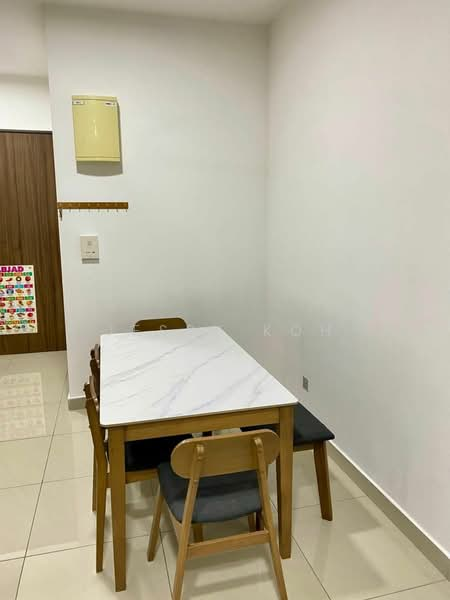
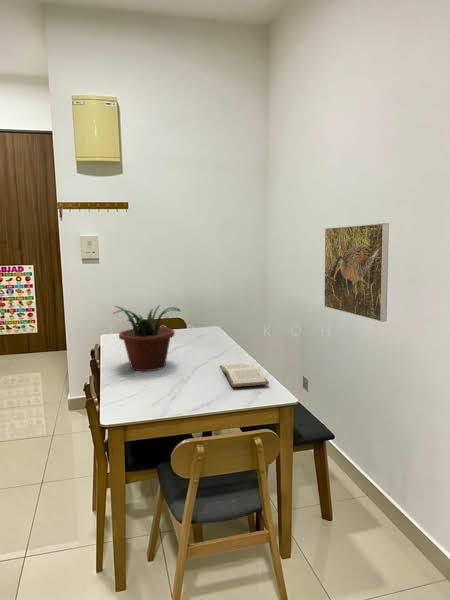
+ potted plant [112,304,182,372]
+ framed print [323,222,390,323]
+ book [218,362,270,388]
